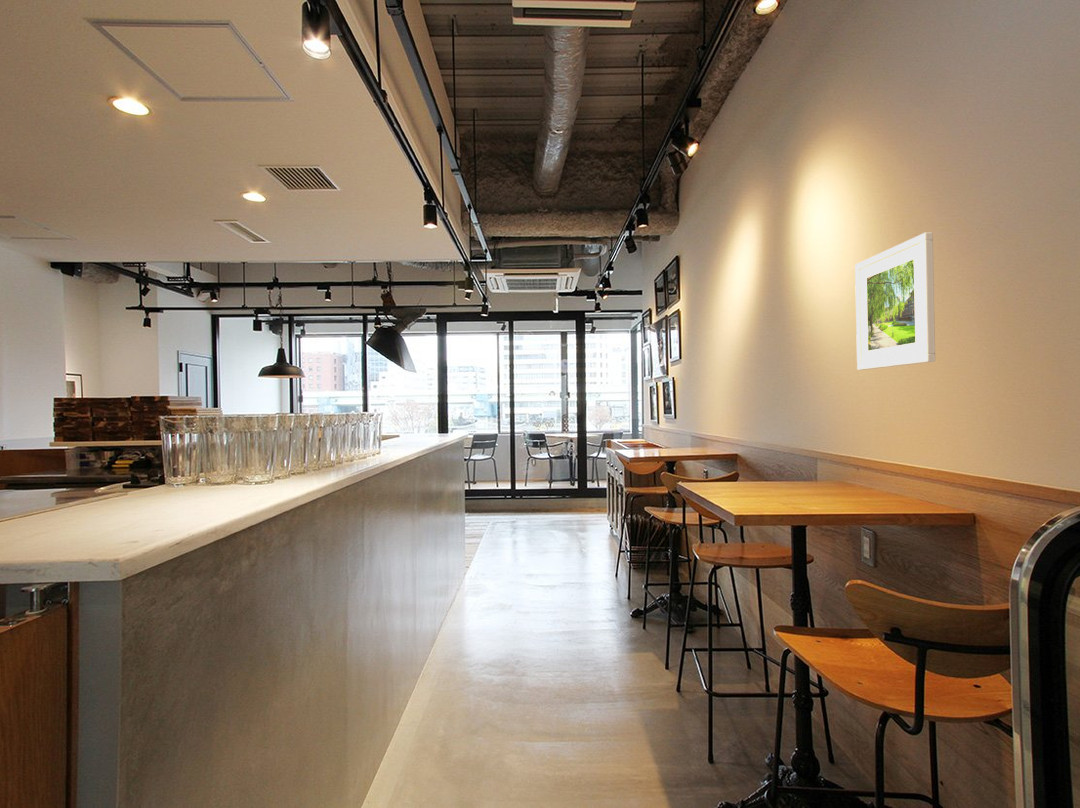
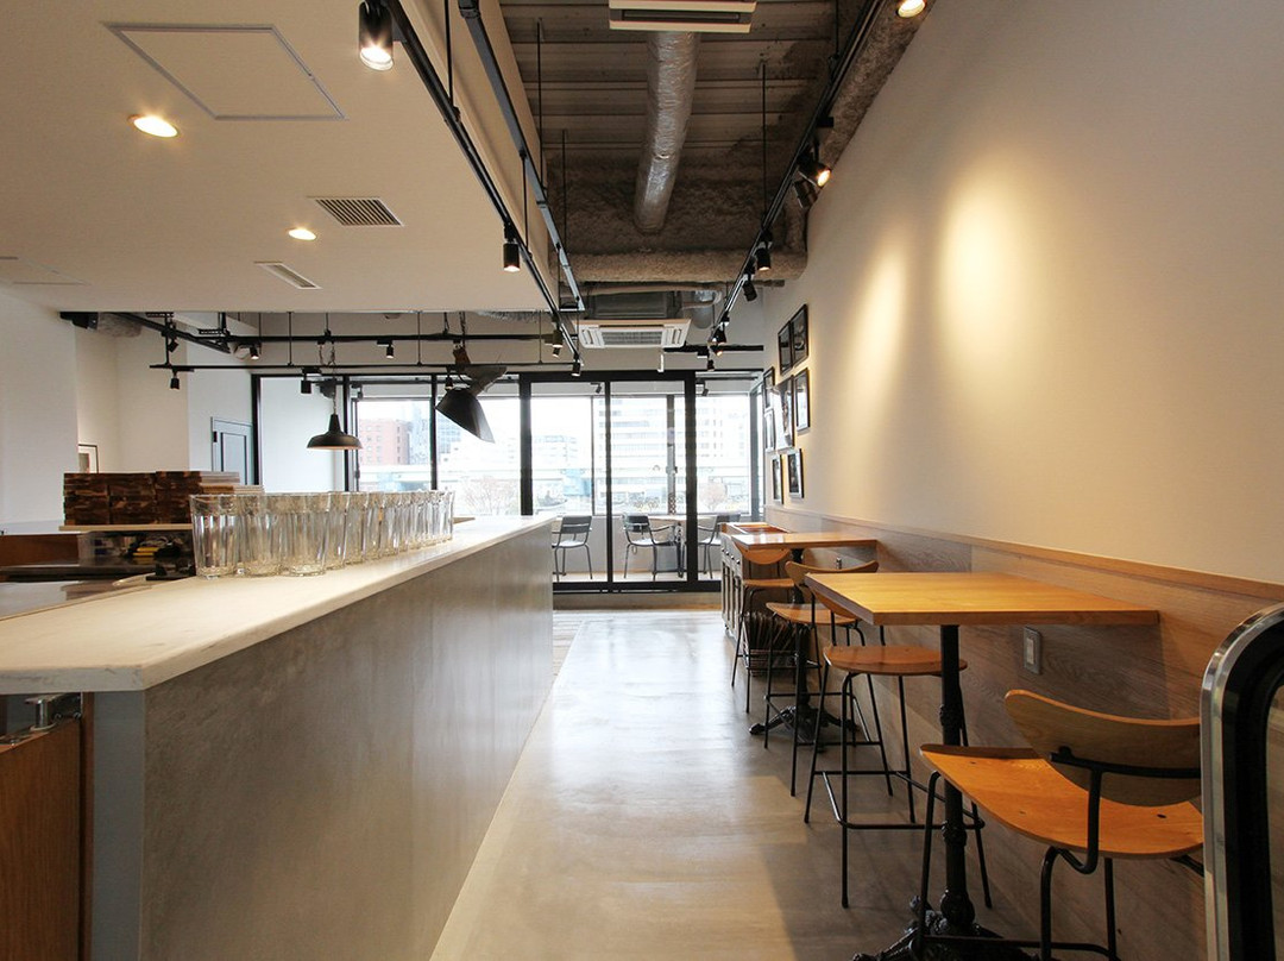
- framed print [854,231,936,371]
